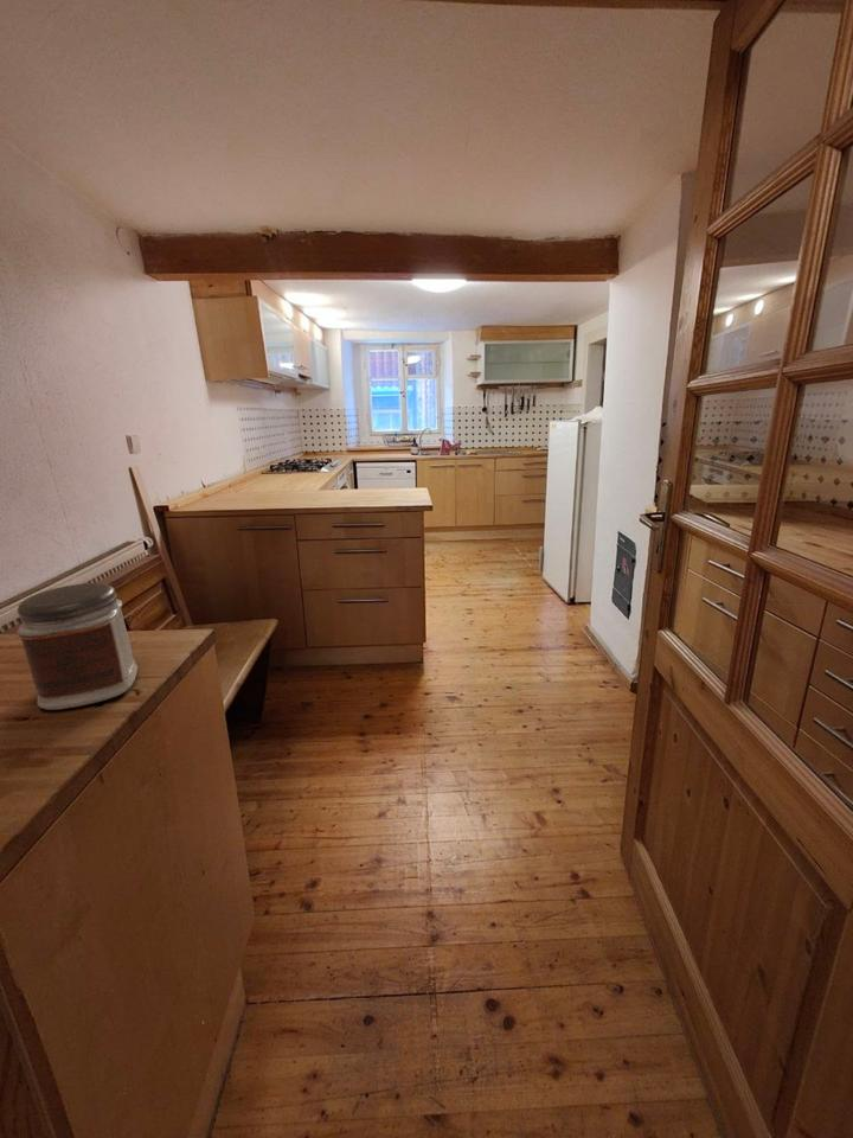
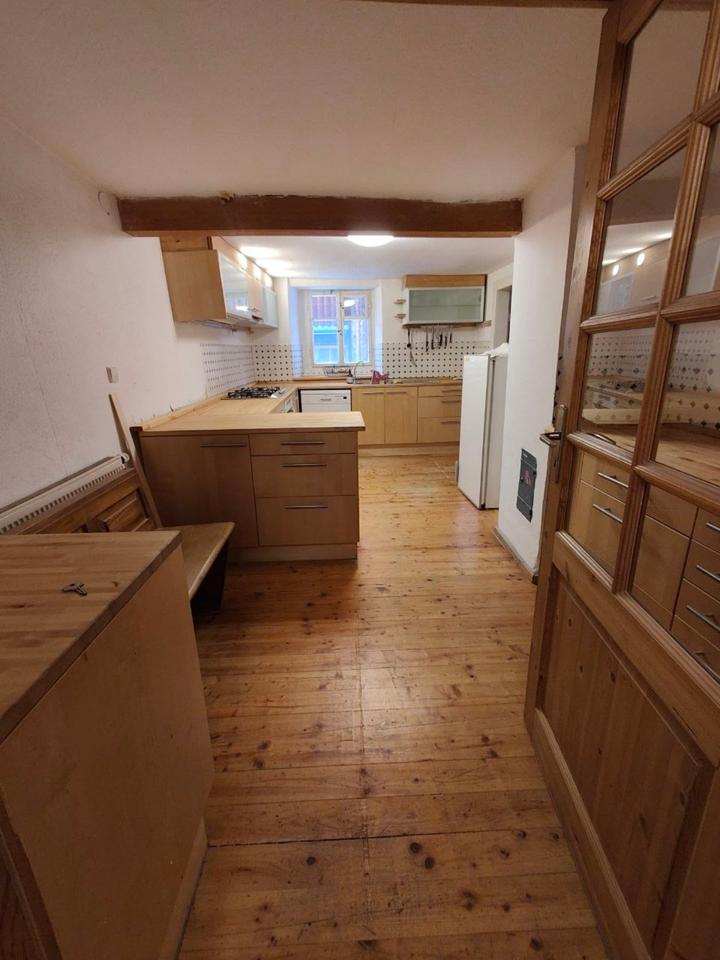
- jar [15,582,139,711]
